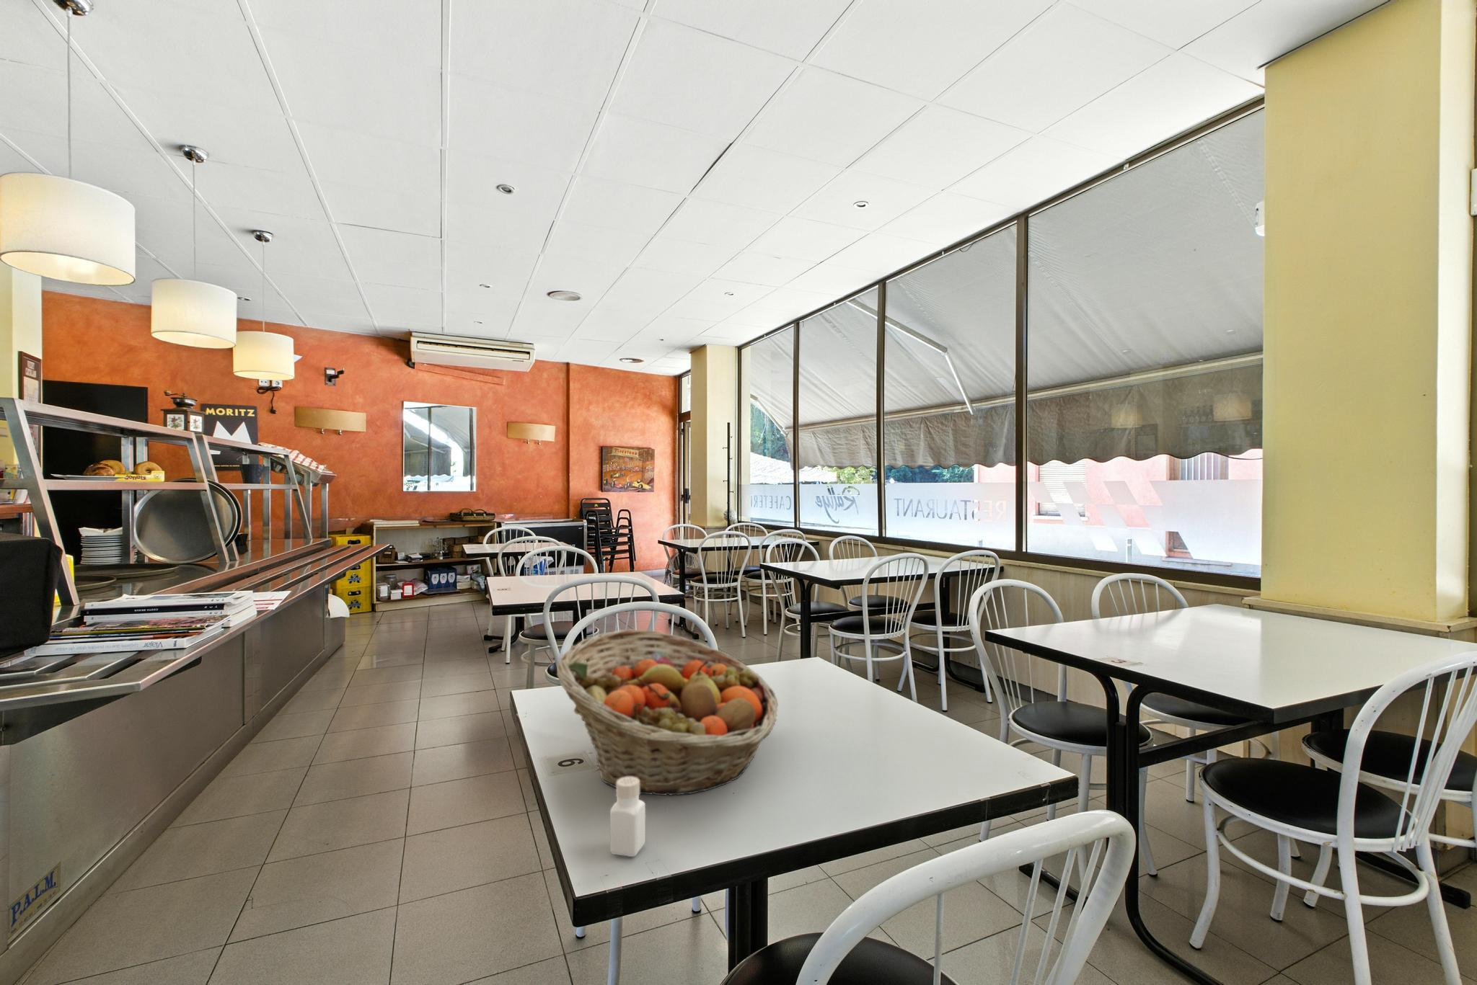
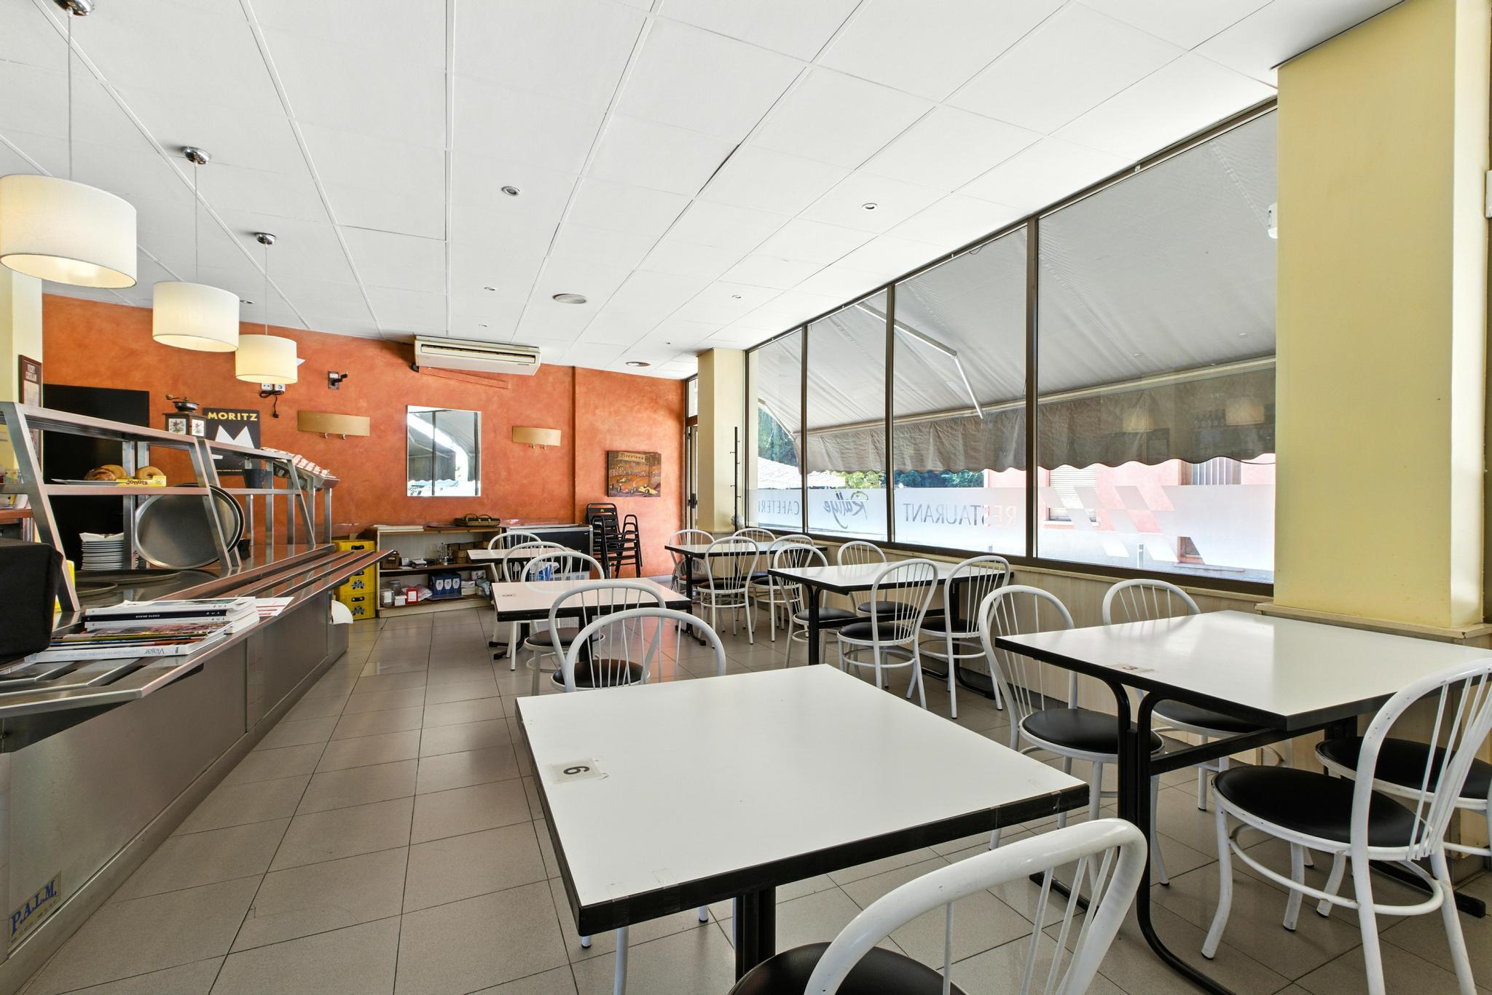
- pepper shaker [609,777,647,857]
- fruit basket [556,629,779,796]
